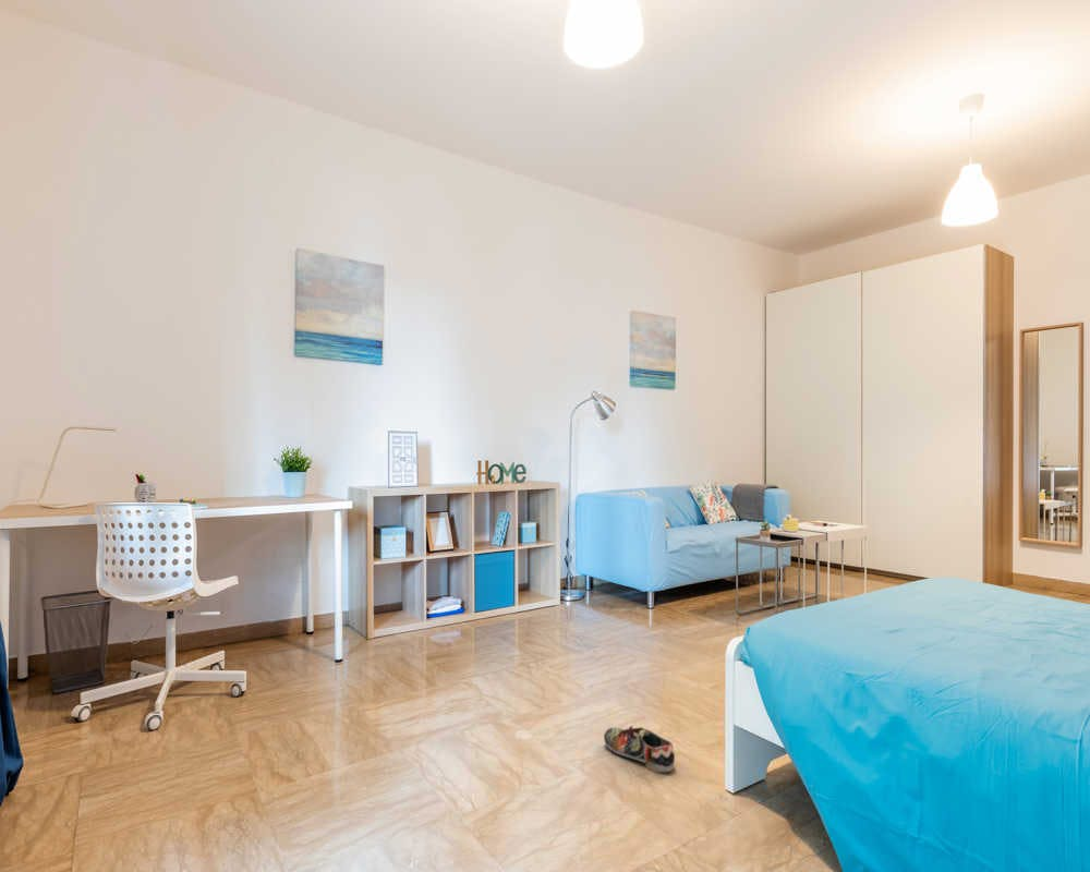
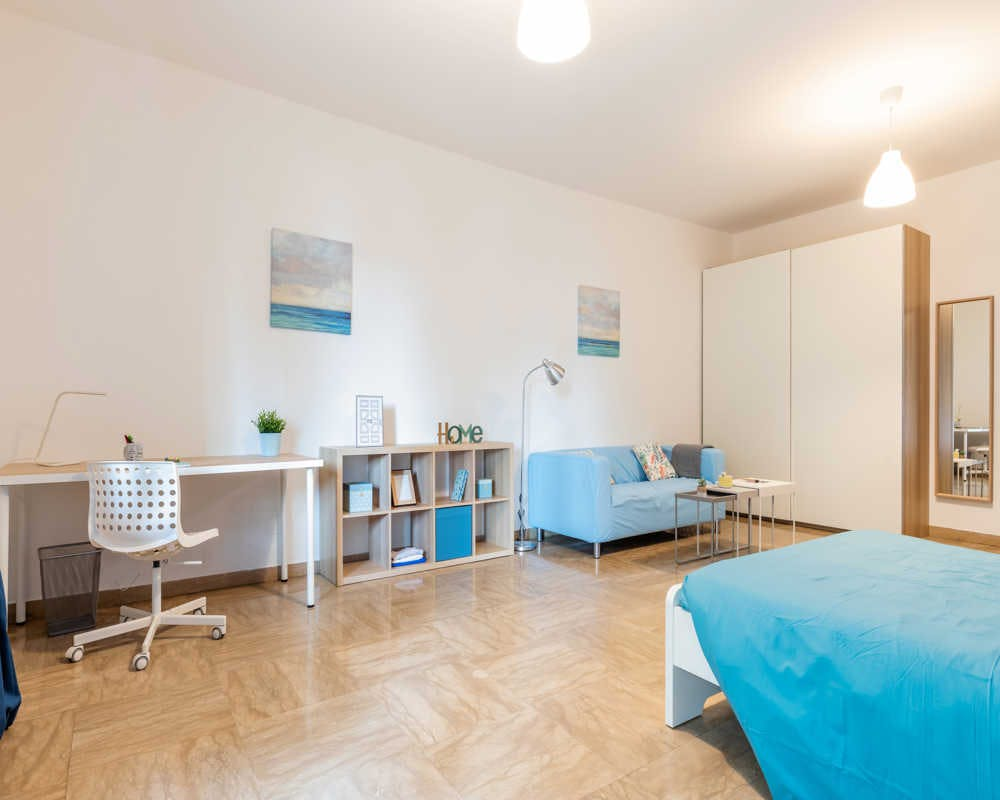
- shoe [603,725,676,773]
